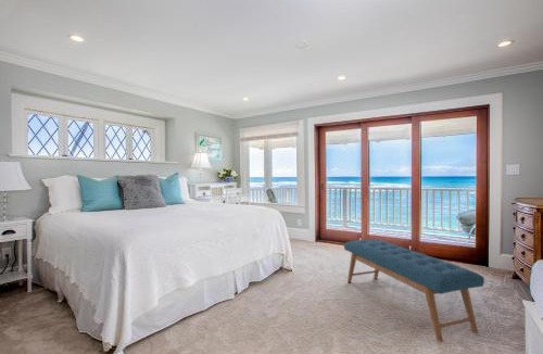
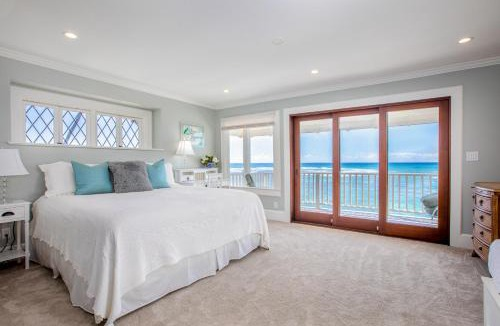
- bench [343,238,485,343]
